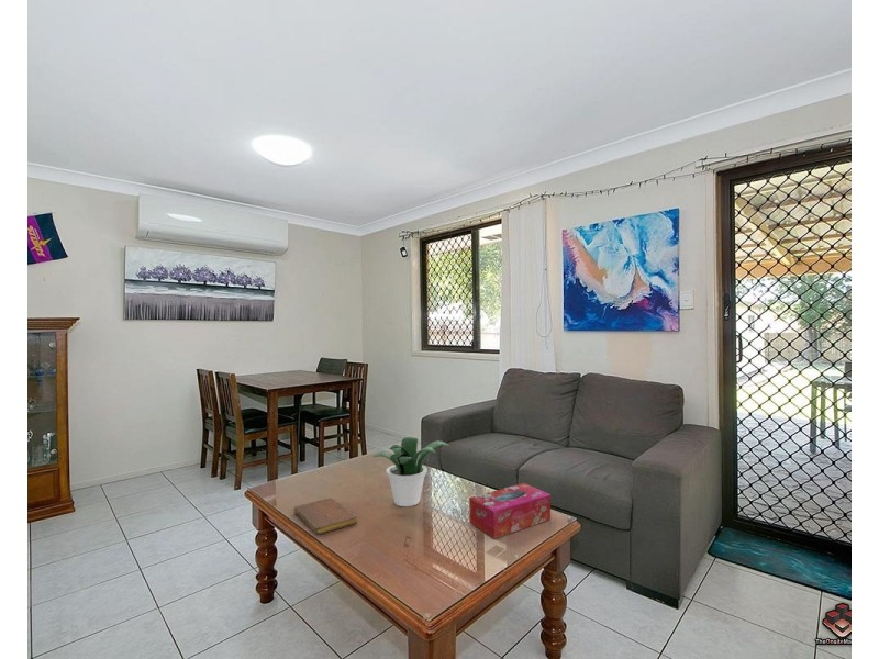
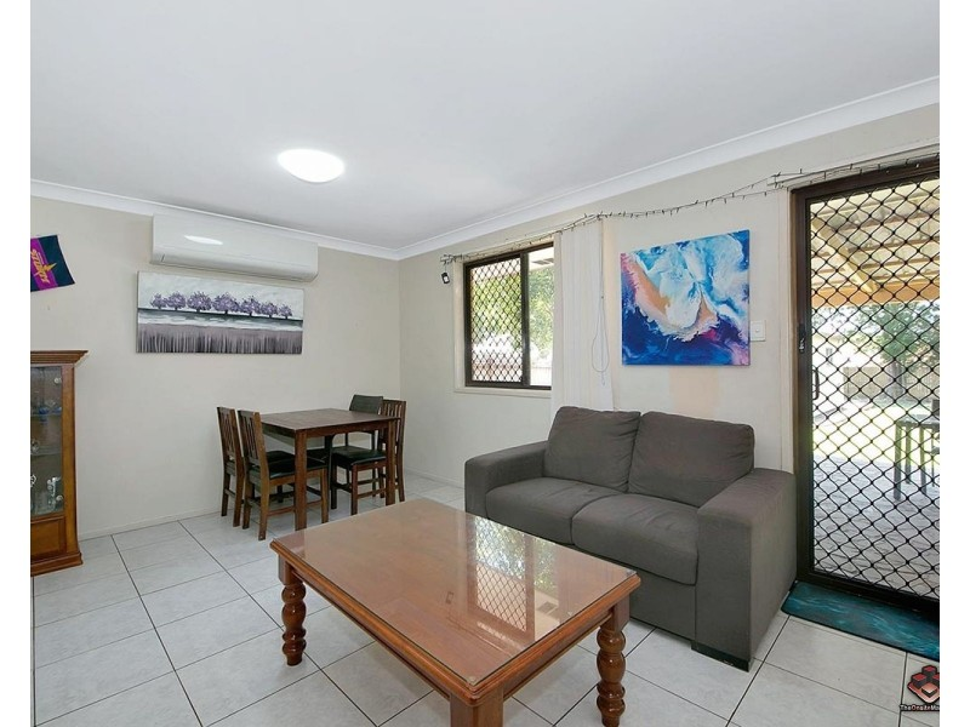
- notebook [293,496,358,536]
- potted plant [371,436,450,507]
- tissue box [468,482,552,539]
